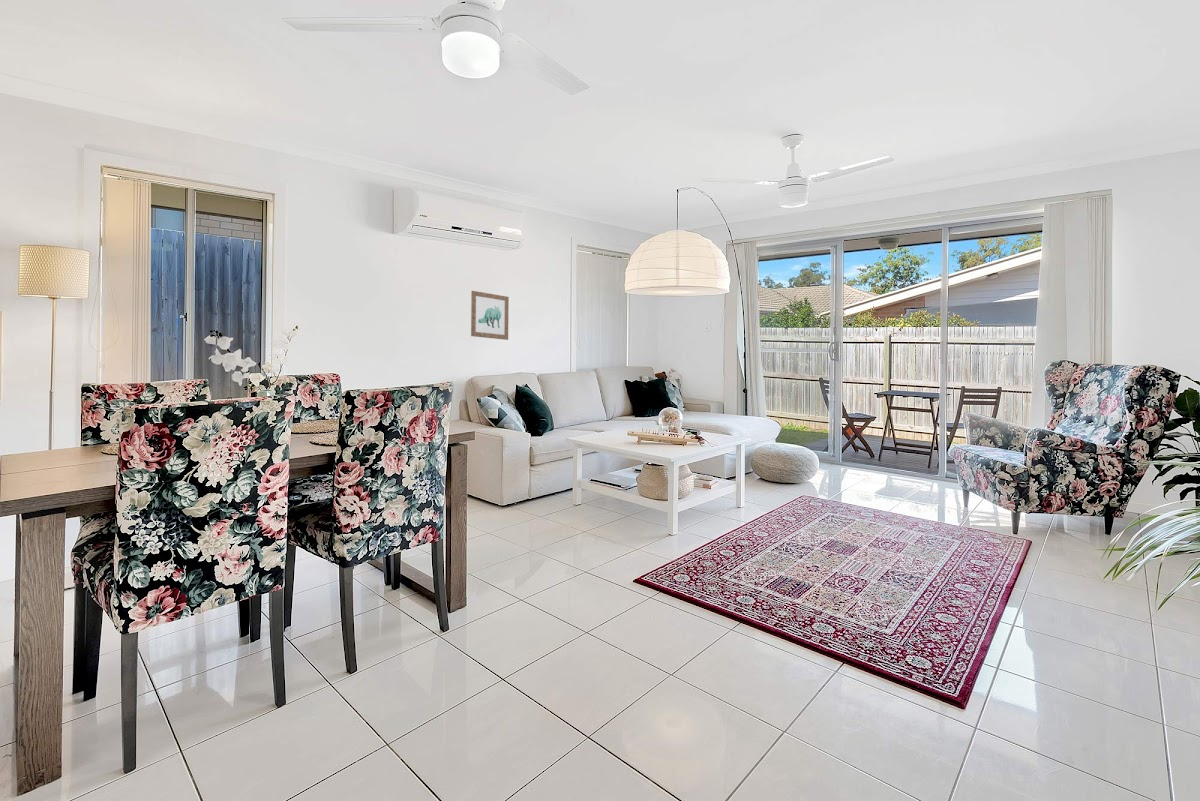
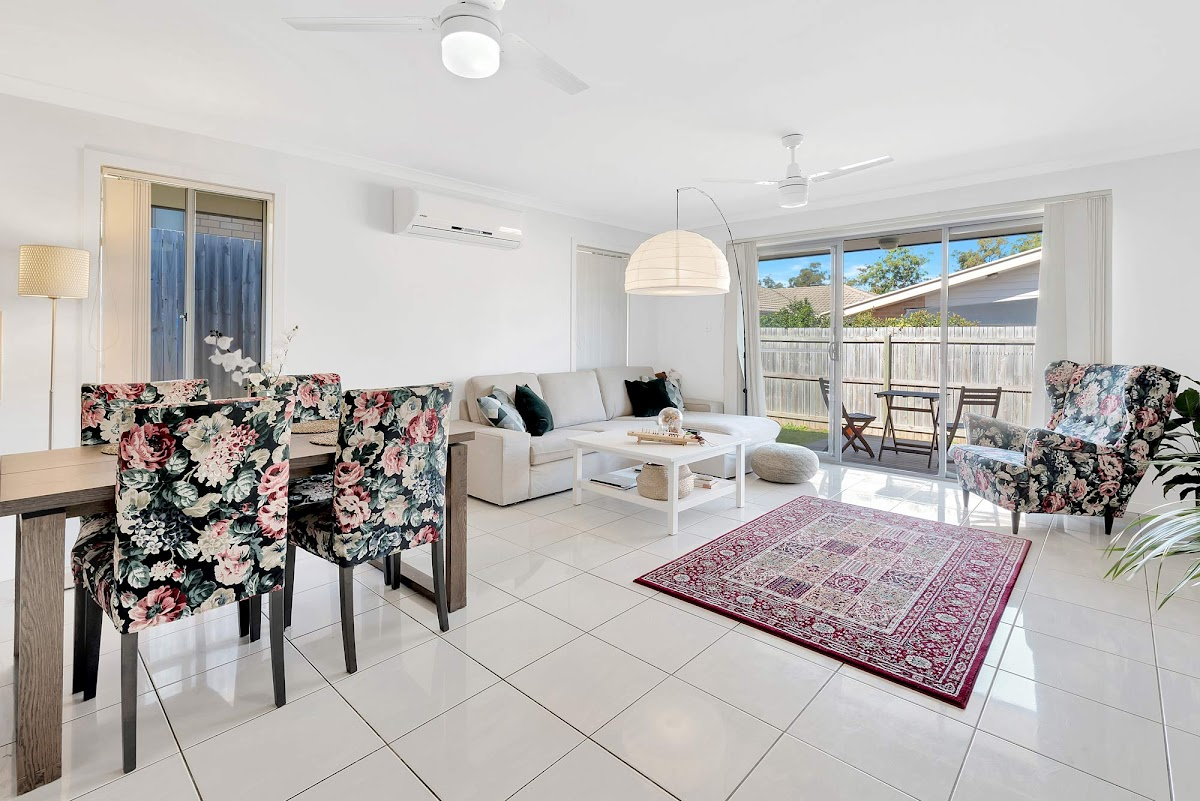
- wall art [470,290,510,341]
